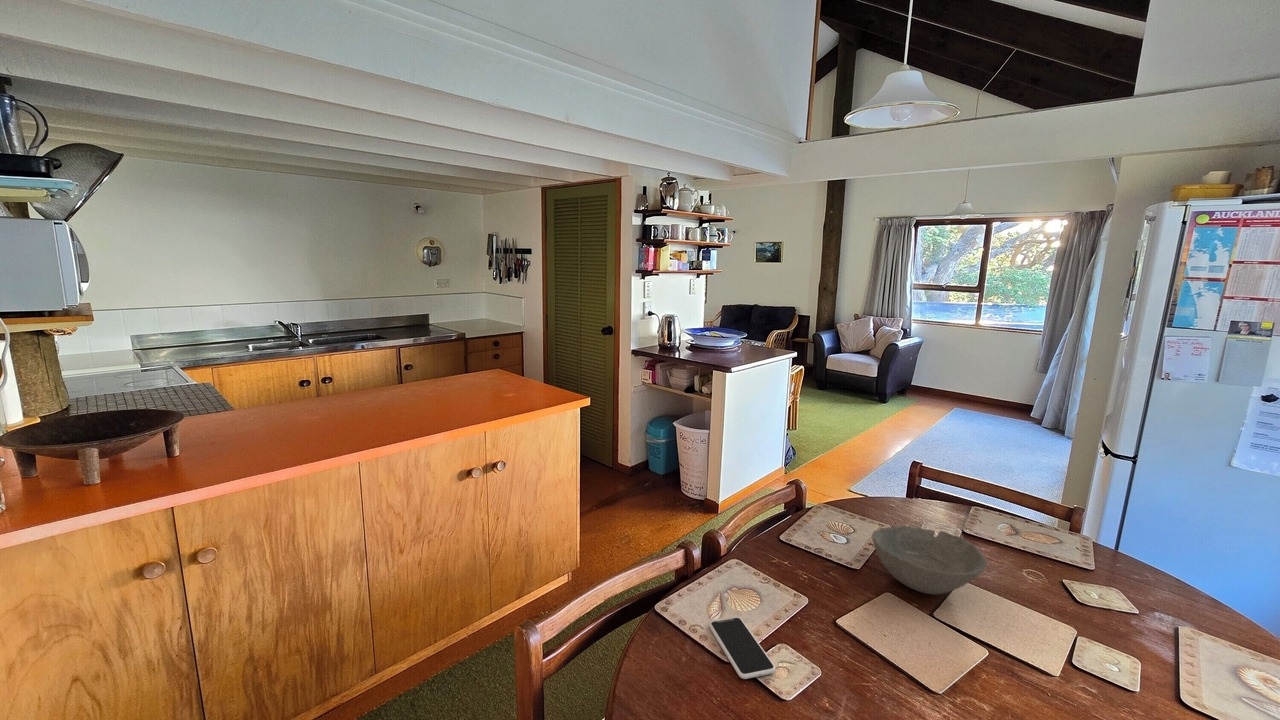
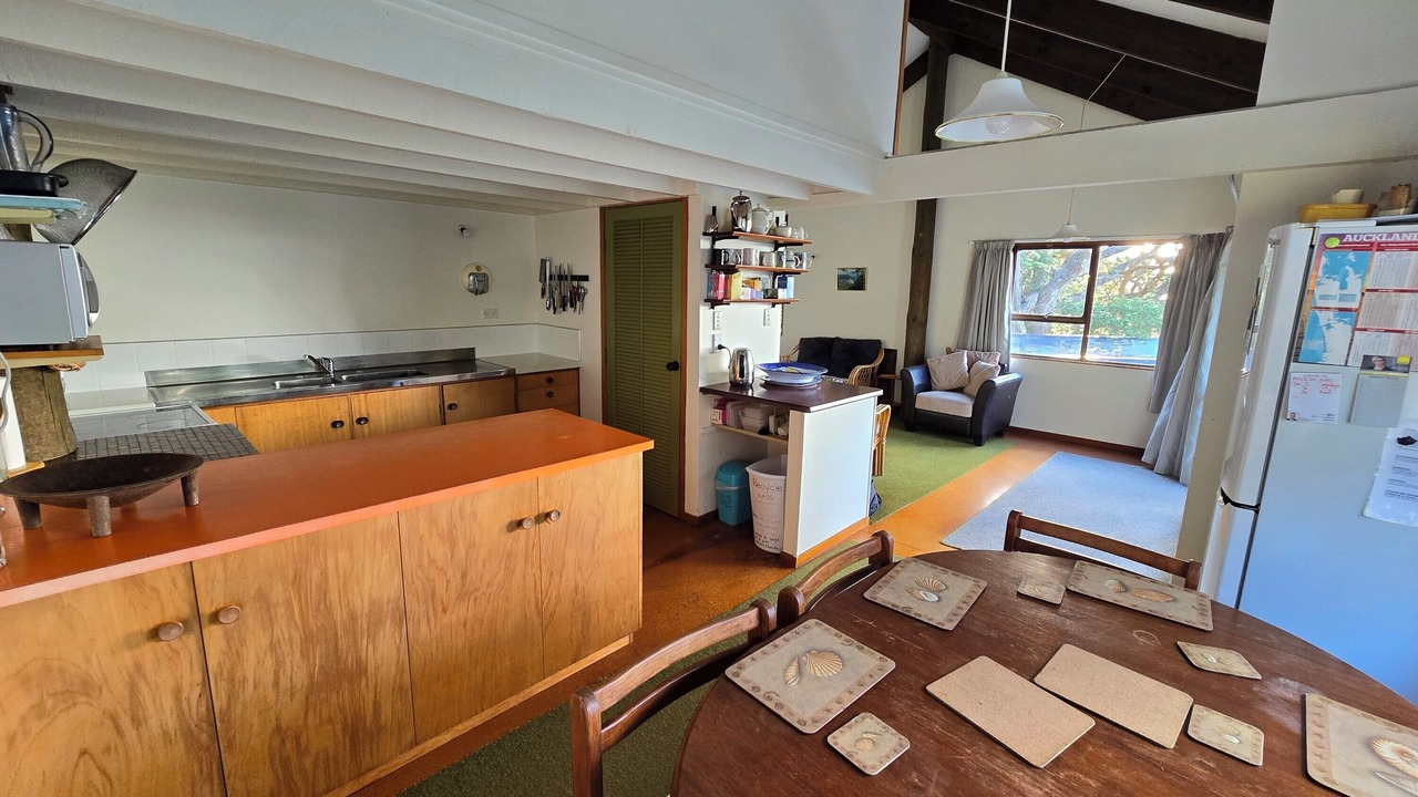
- smartphone [708,616,777,680]
- bowl [871,525,988,595]
